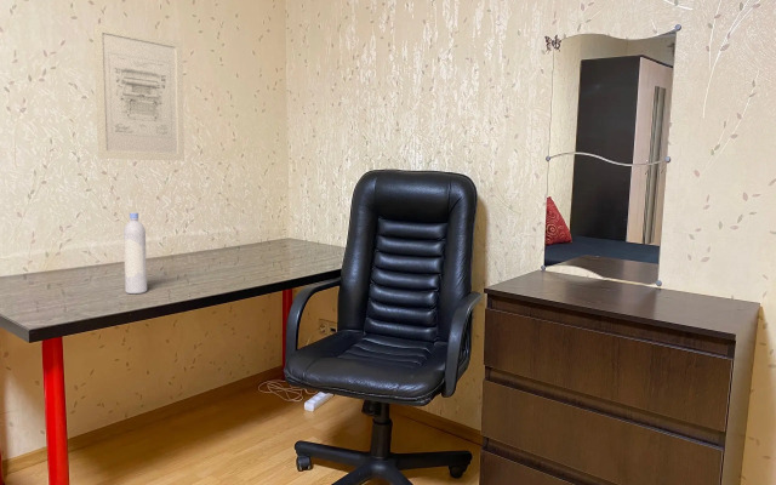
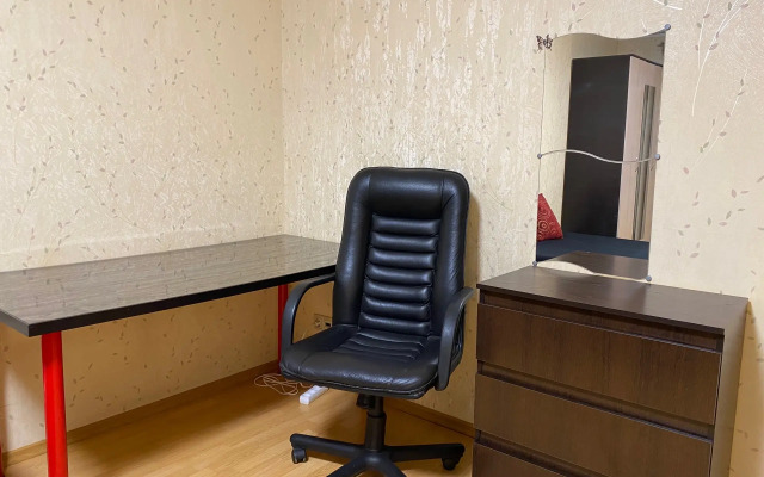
- bottle [122,211,148,295]
- wall art [92,22,186,162]
